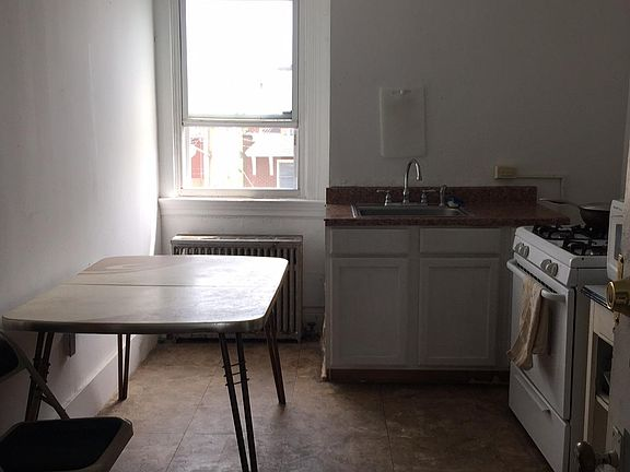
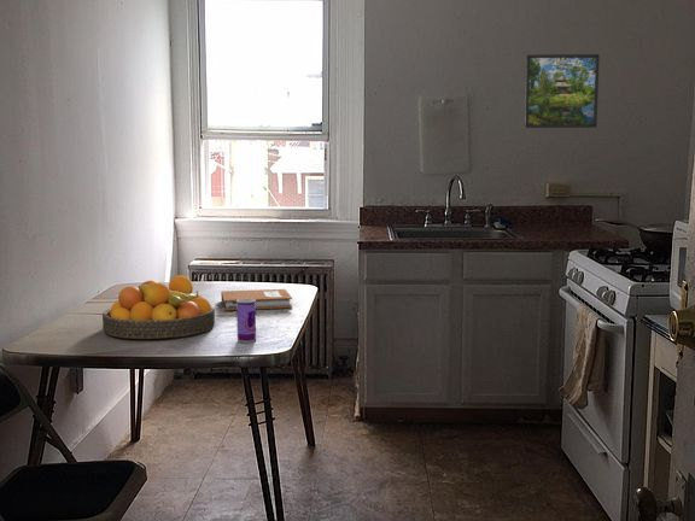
+ beverage can [235,299,257,344]
+ fruit bowl [101,274,216,340]
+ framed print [524,53,601,129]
+ notebook [220,288,293,311]
